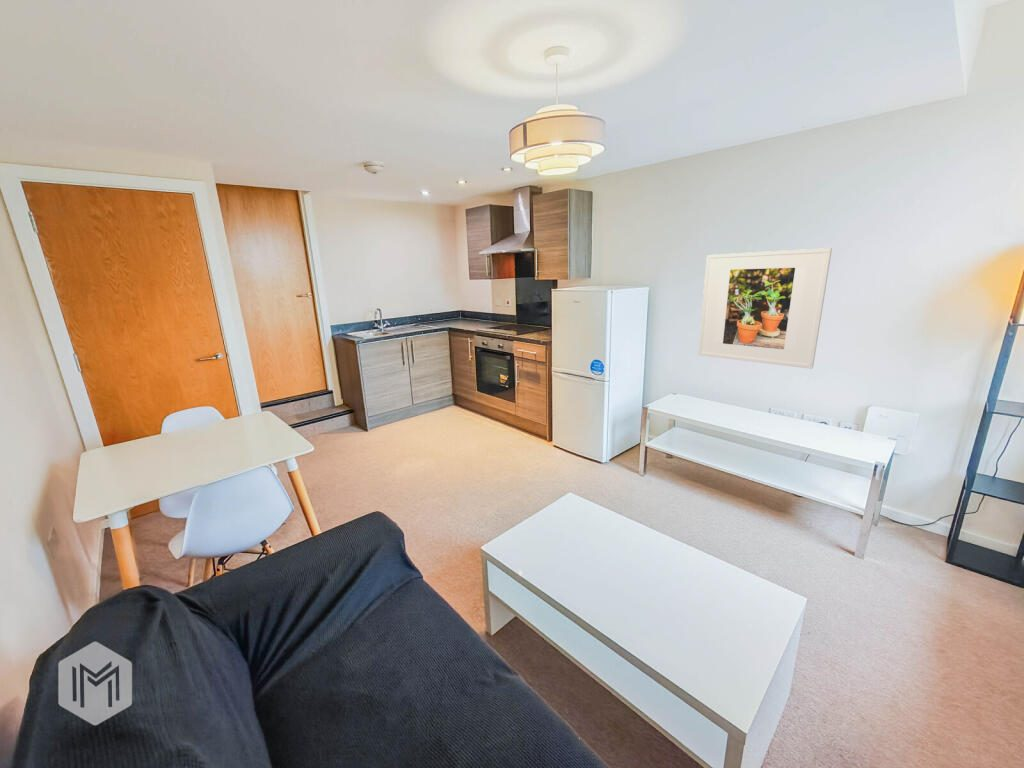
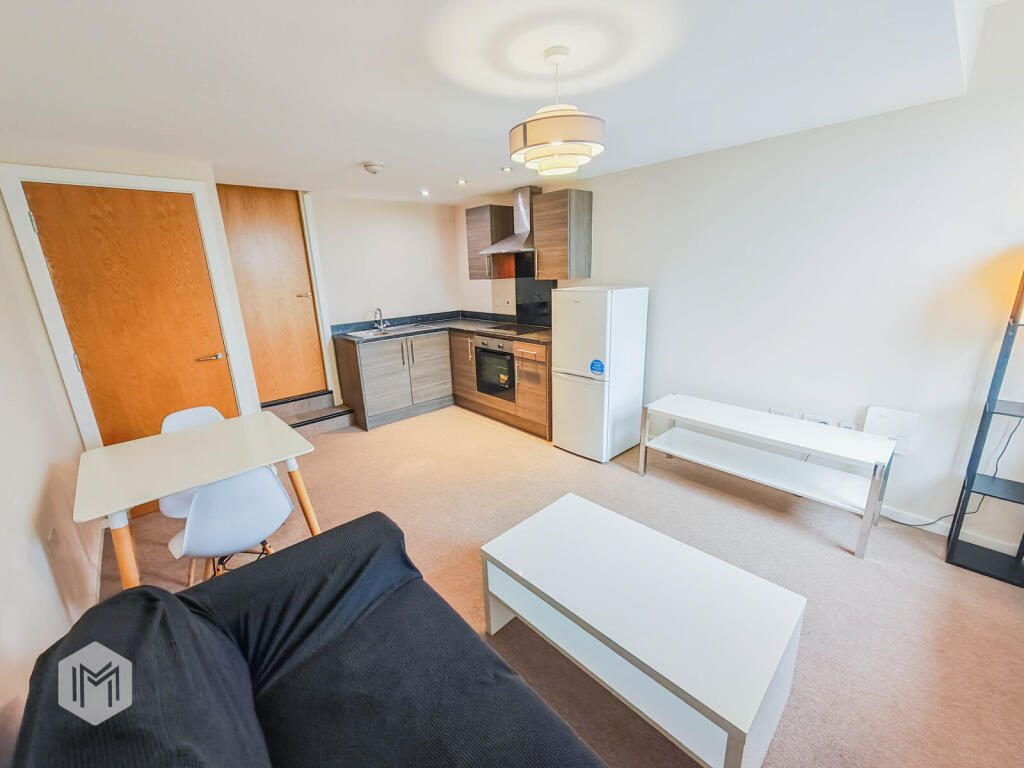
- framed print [697,247,833,370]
